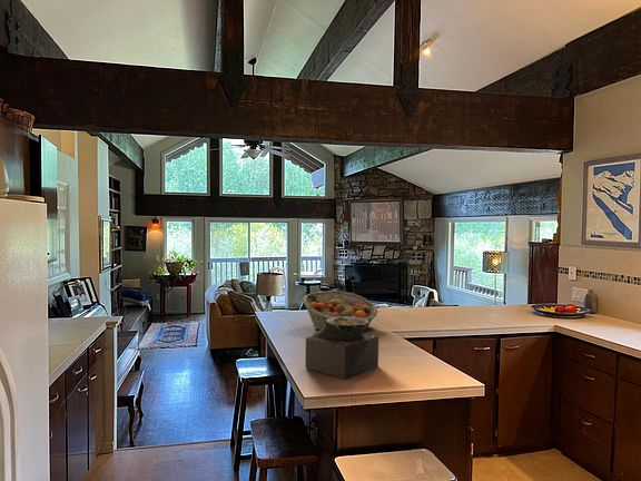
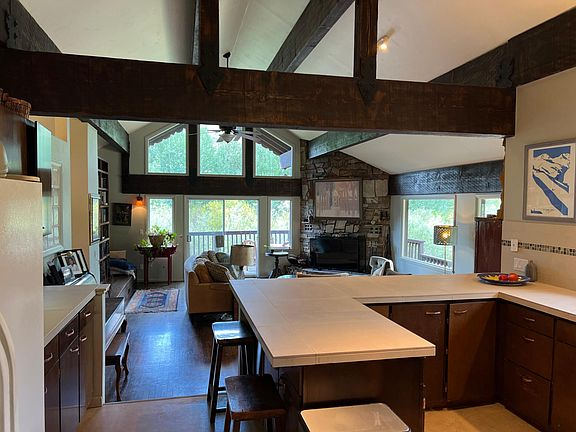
- soup [305,316,379,380]
- fruit basket [302,289,378,331]
